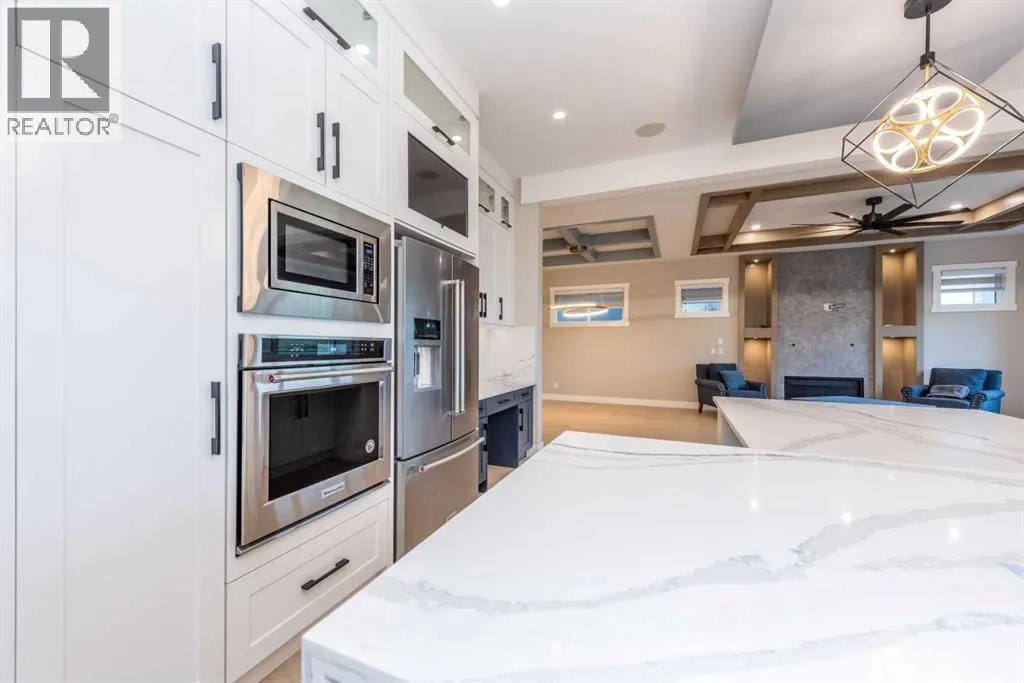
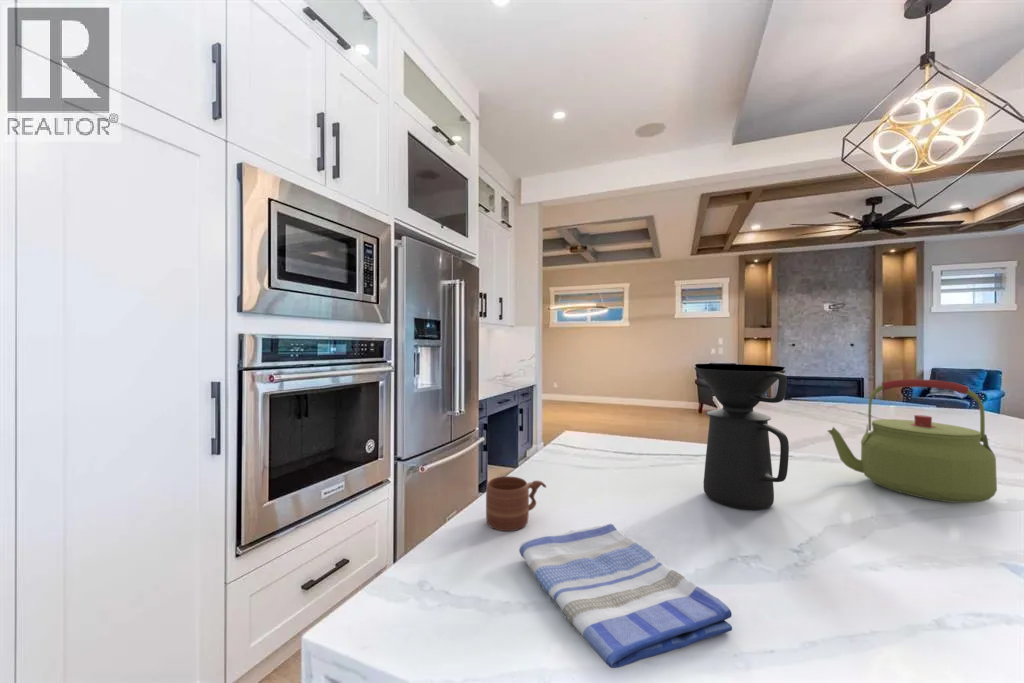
+ kettle [827,378,998,504]
+ coffee maker [693,363,790,510]
+ mug [485,475,547,532]
+ dish towel [518,523,733,669]
